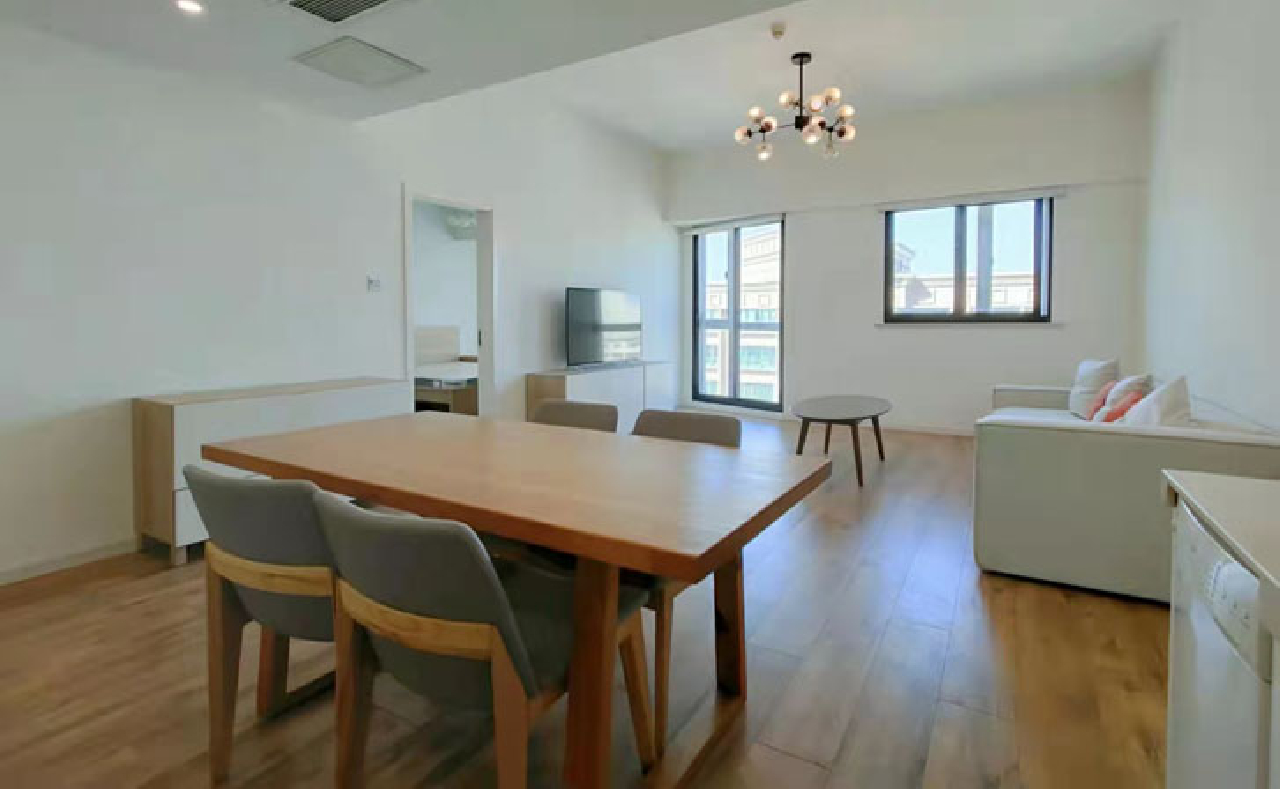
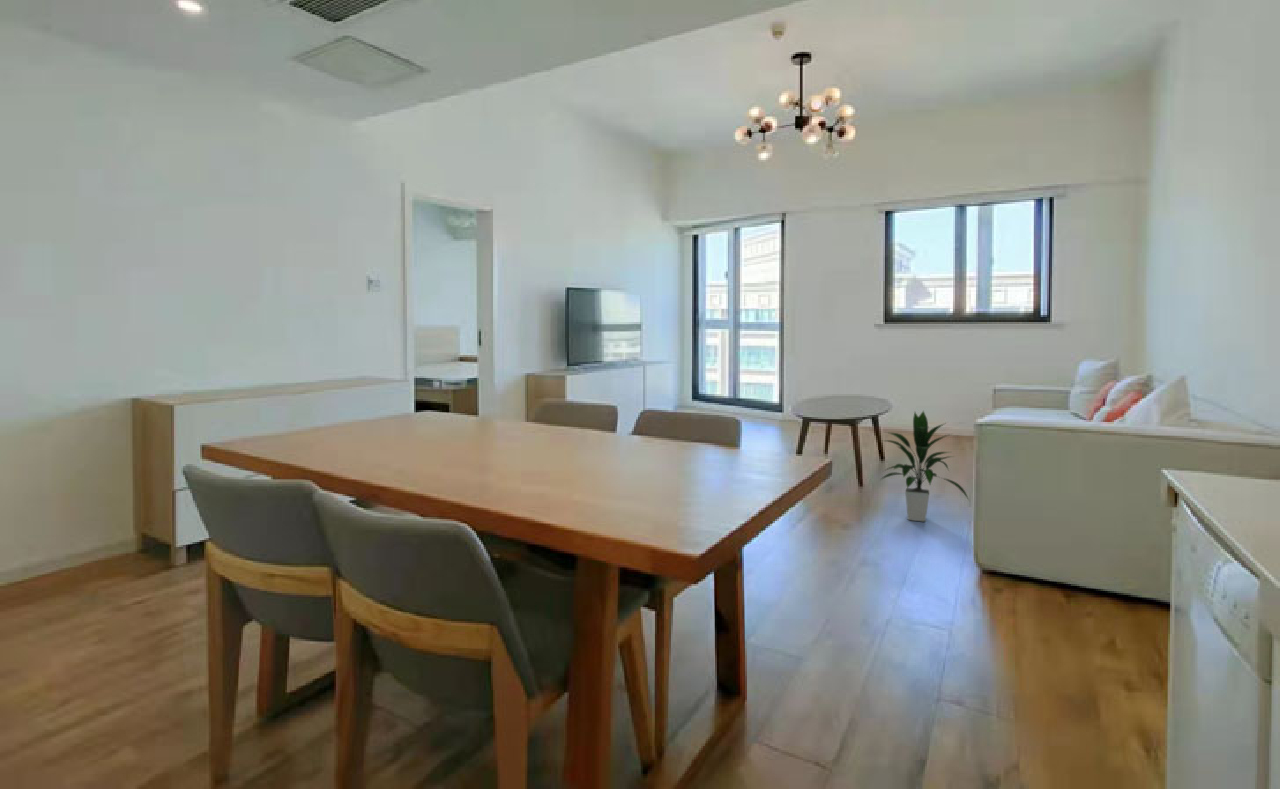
+ indoor plant [878,410,971,522]
